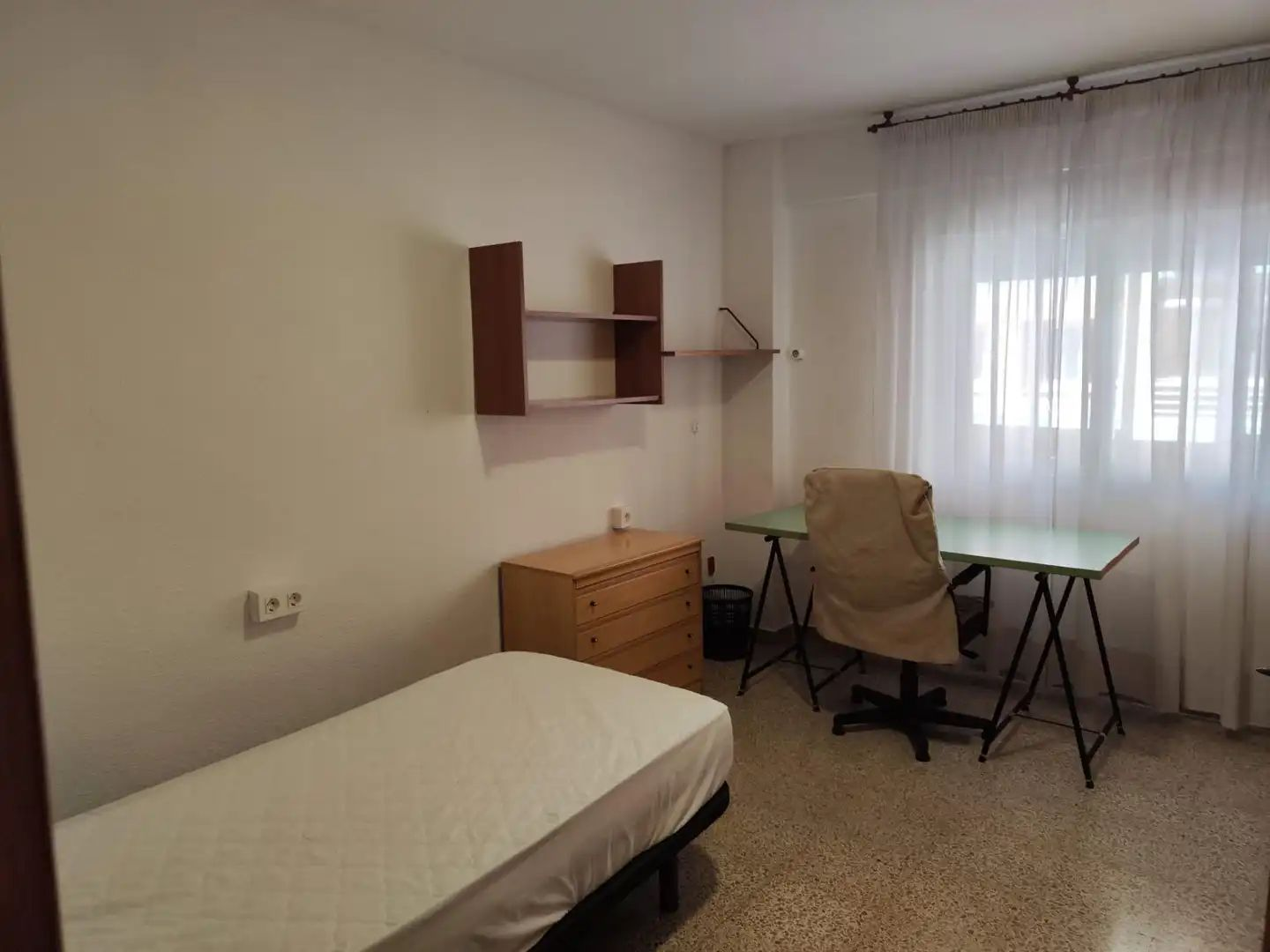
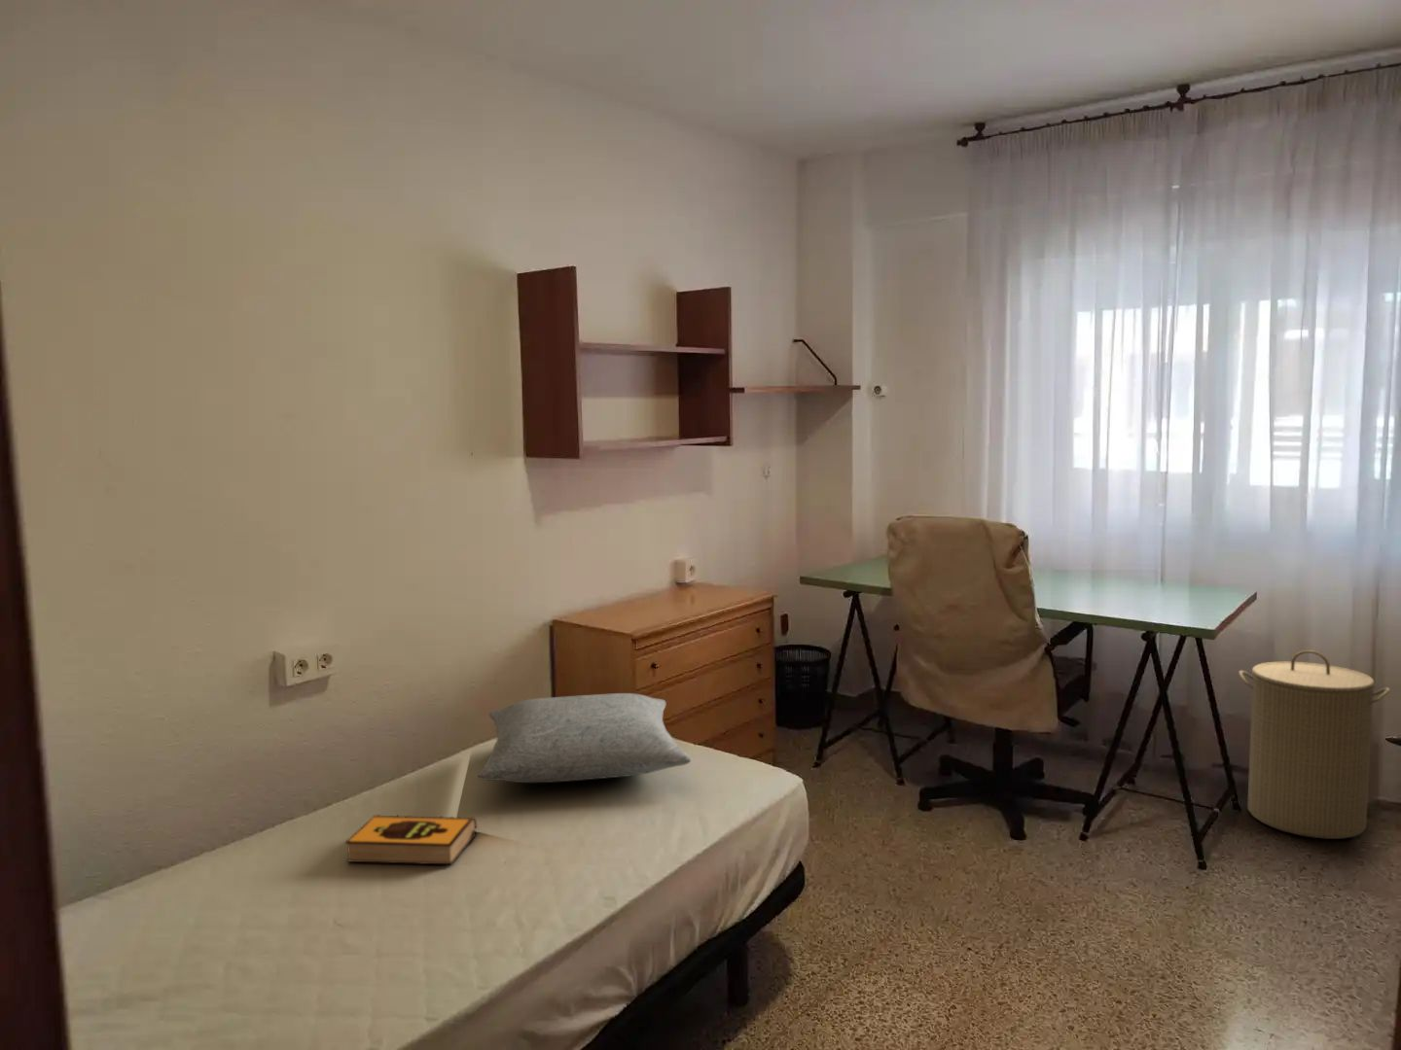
+ laundry hamper [1238,650,1391,840]
+ hardback book [344,814,478,866]
+ pillow [477,693,692,783]
